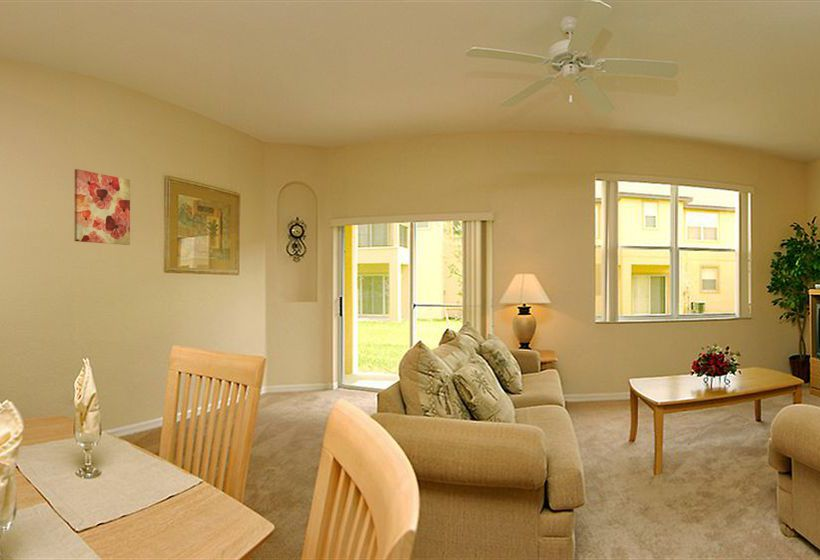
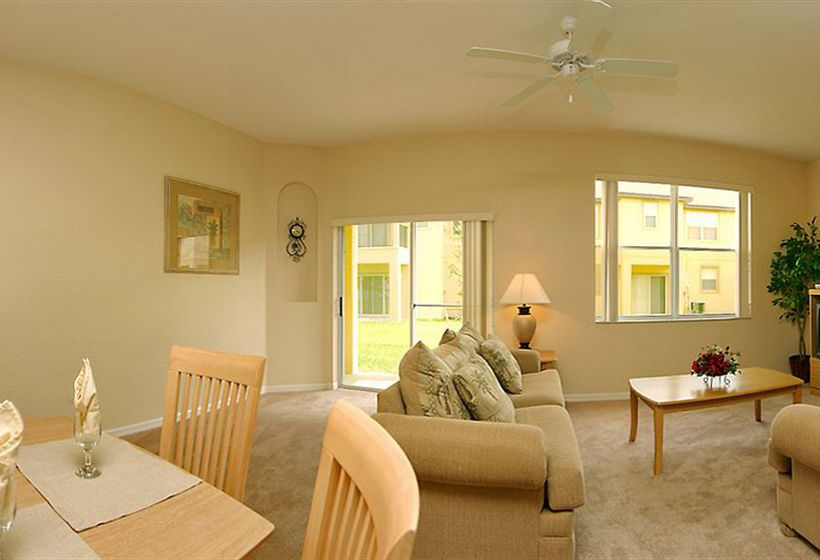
- wall art [74,168,131,246]
